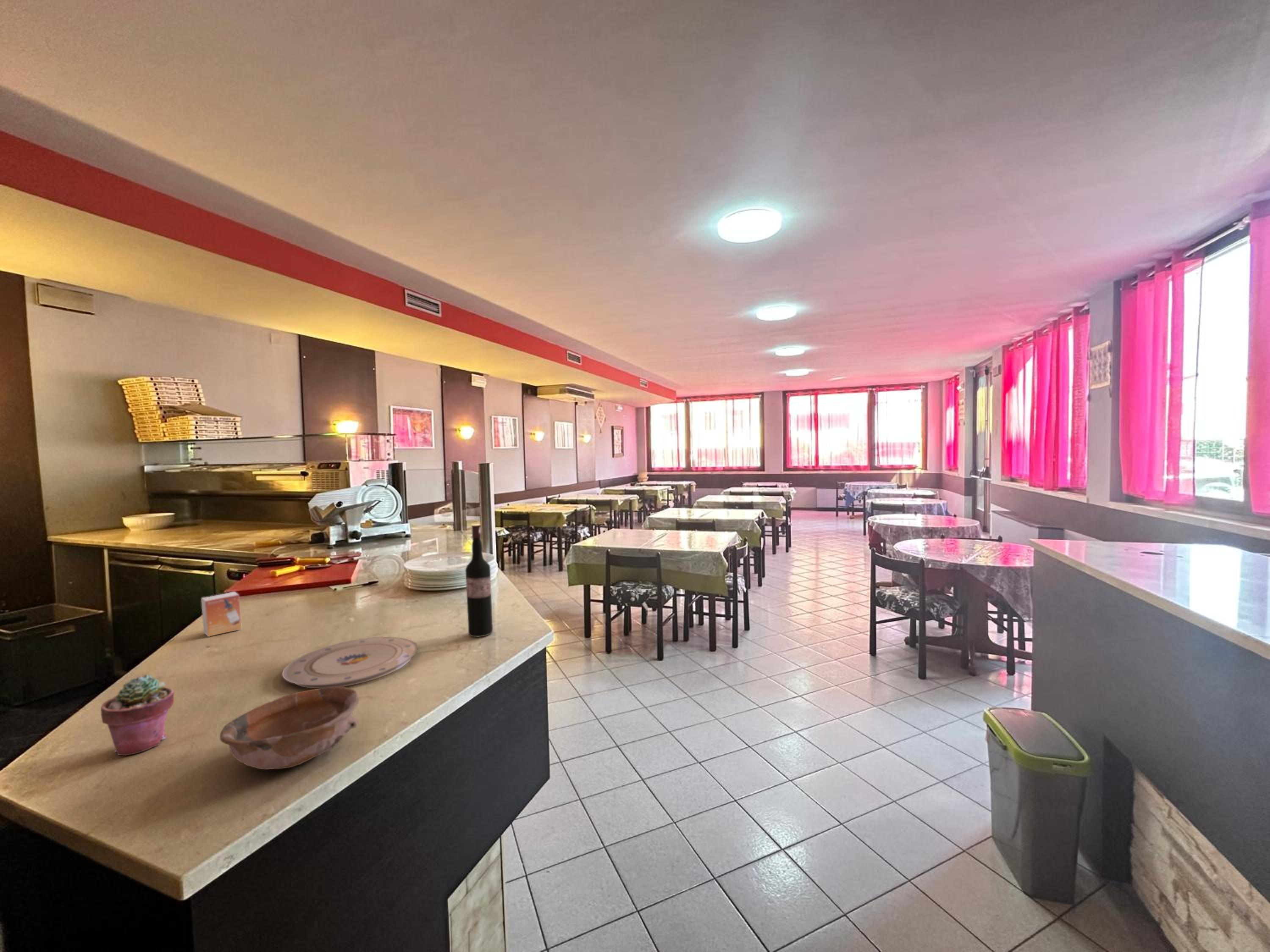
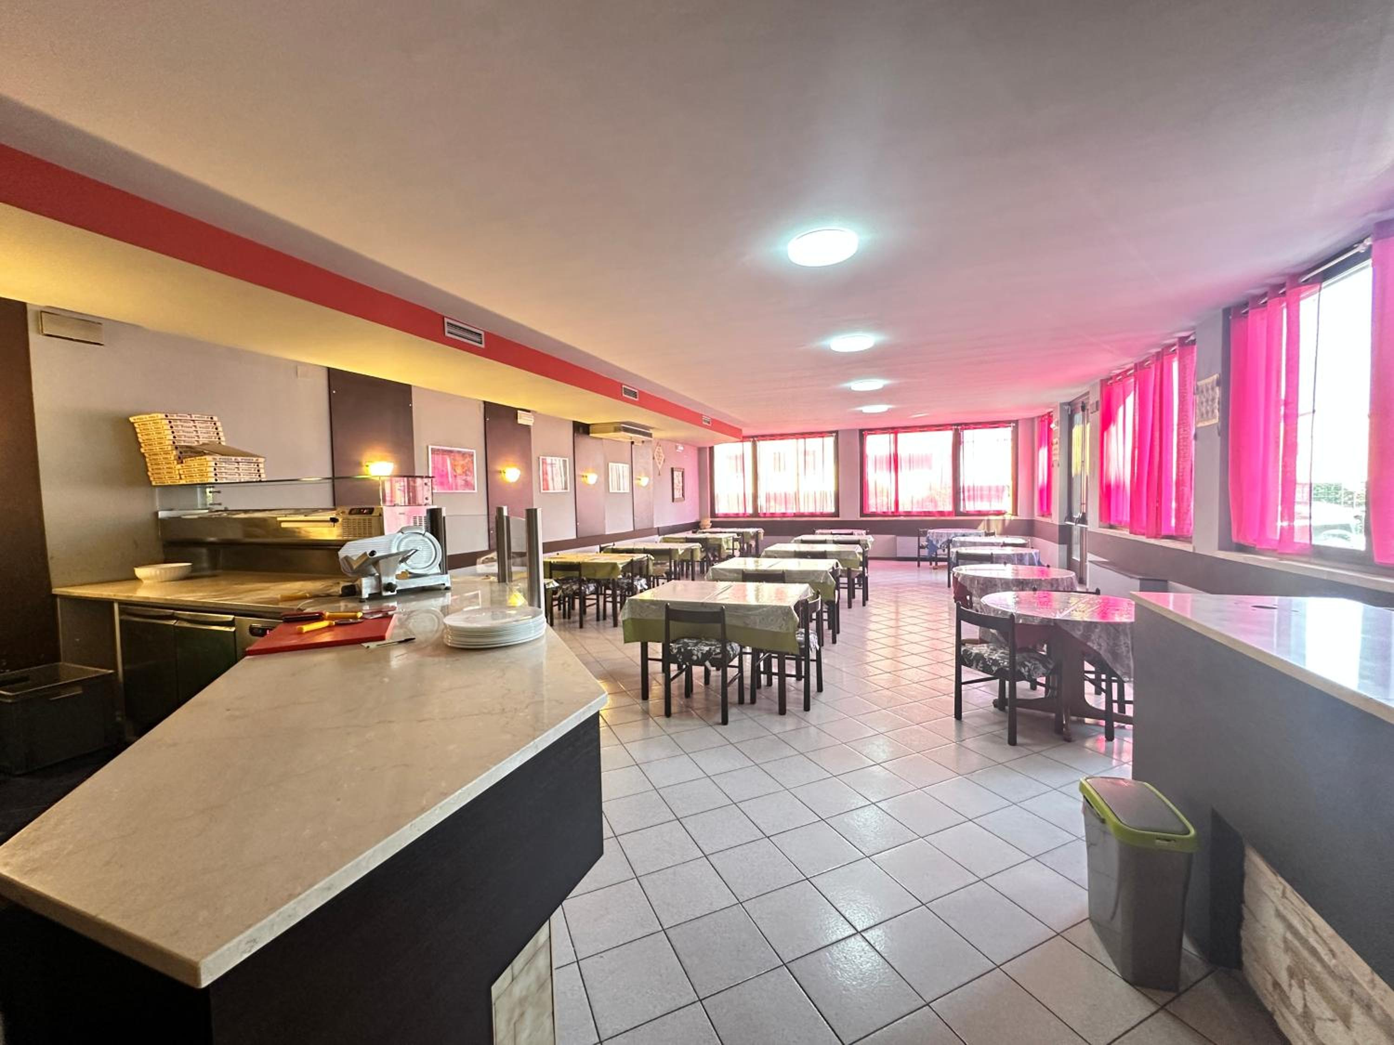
- potted succulent [100,674,174,756]
- bowl [219,686,360,770]
- small box [201,591,242,637]
- plate [282,636,418,689]
- wine bottle [465,523,493,637]
